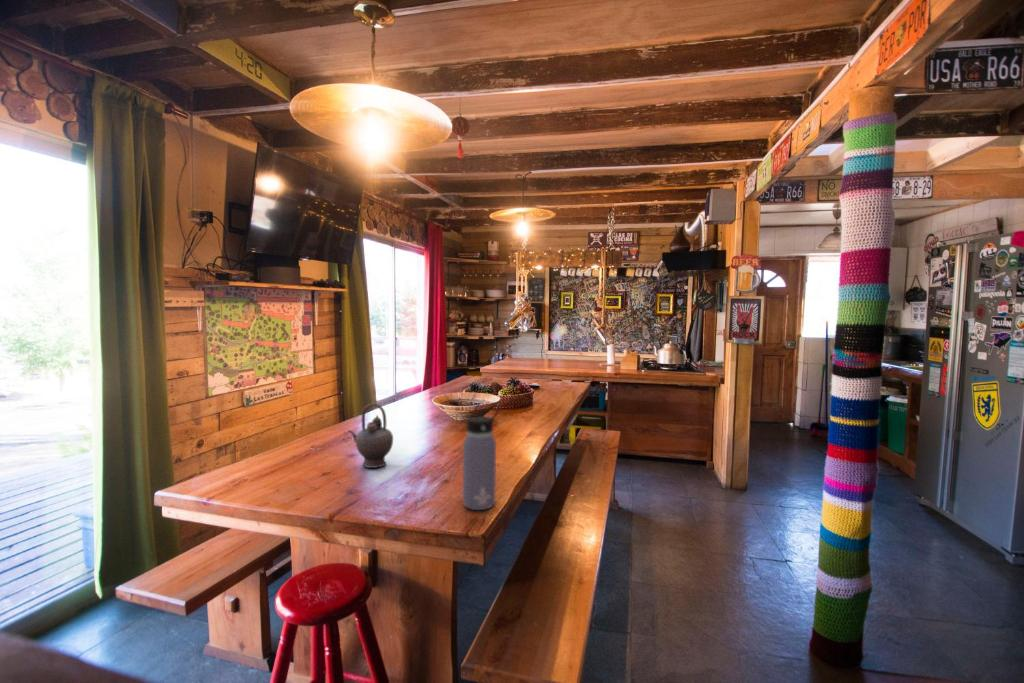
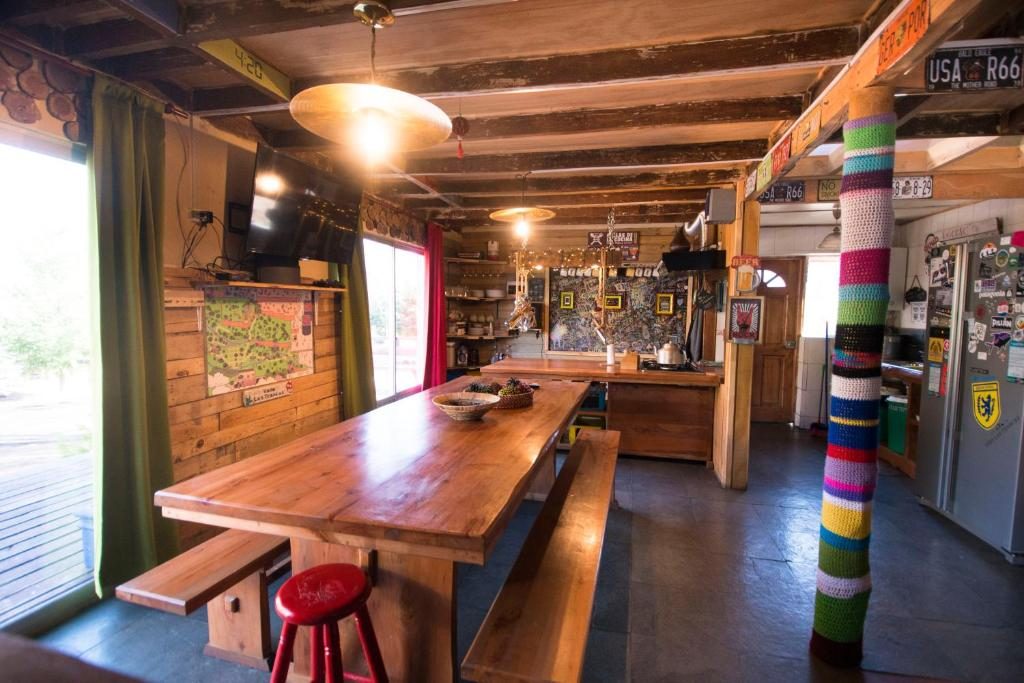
- water bottle [462,404,501,511]
- teapot [347,403,394,469]
